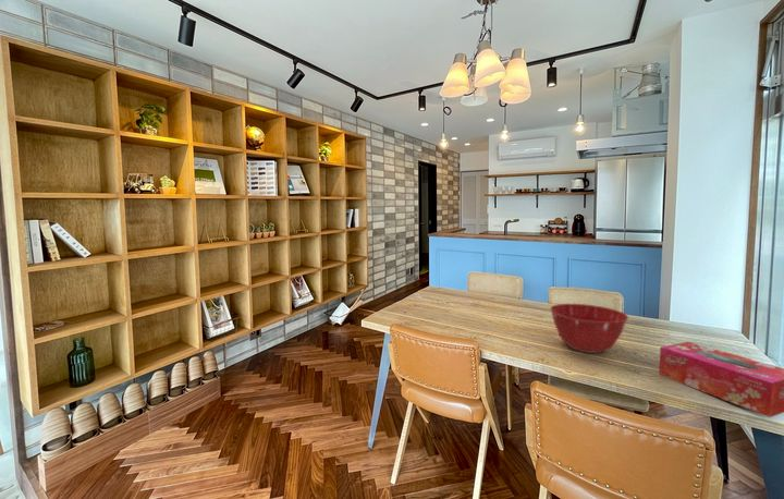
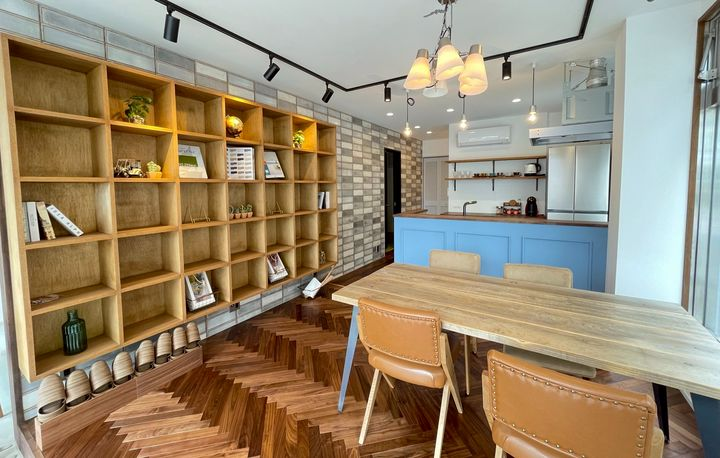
- mixing bowl [549,303,629,354]
- tissue box [658,341,784,418]
